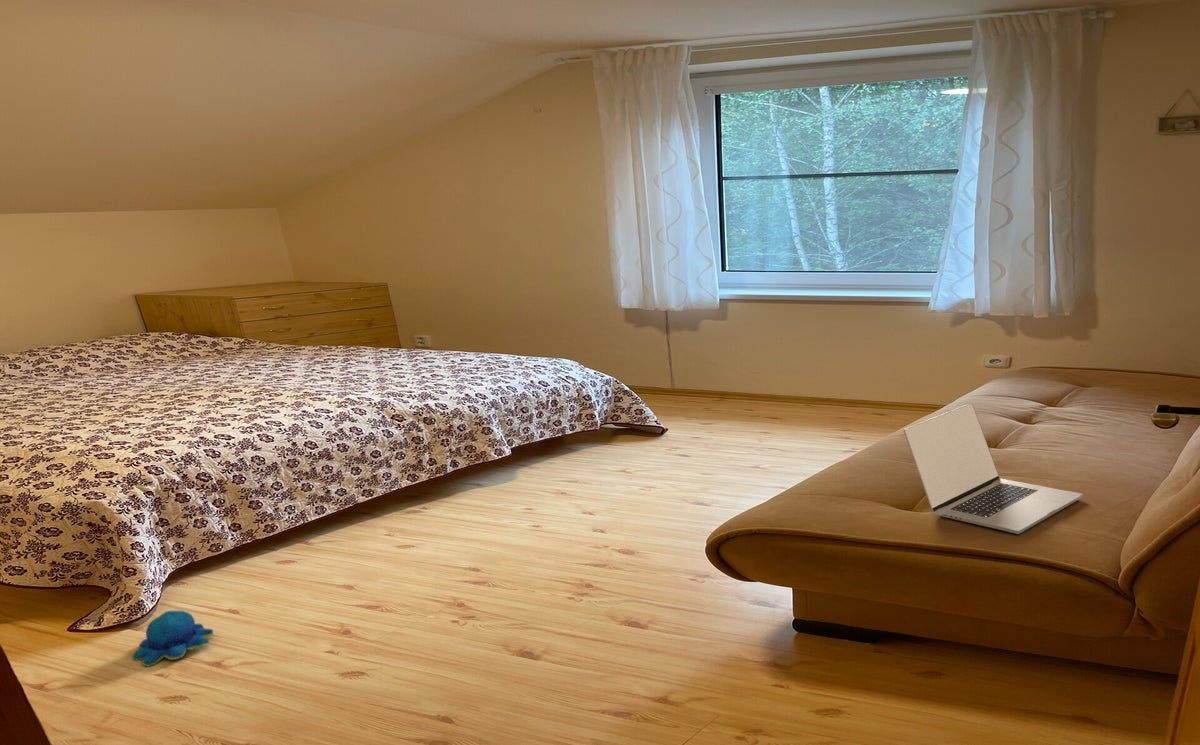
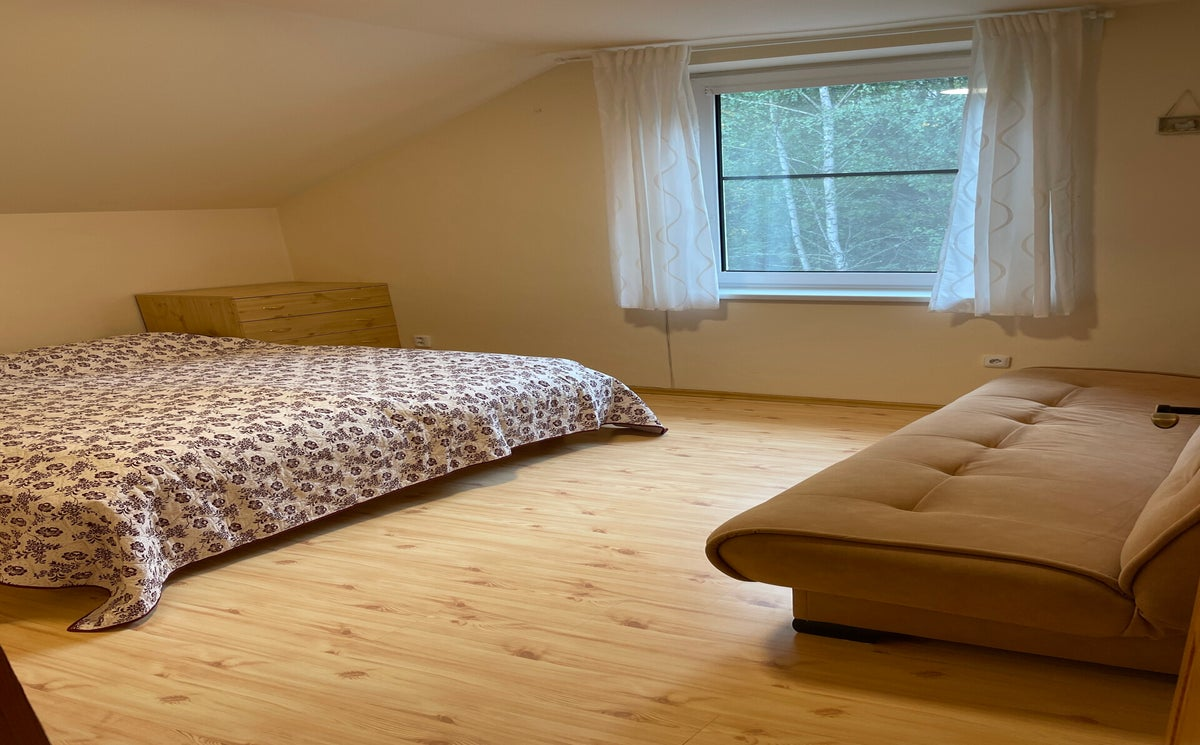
- laptop [903,402,1084,535]
- plush toy [132,610,214,668]
